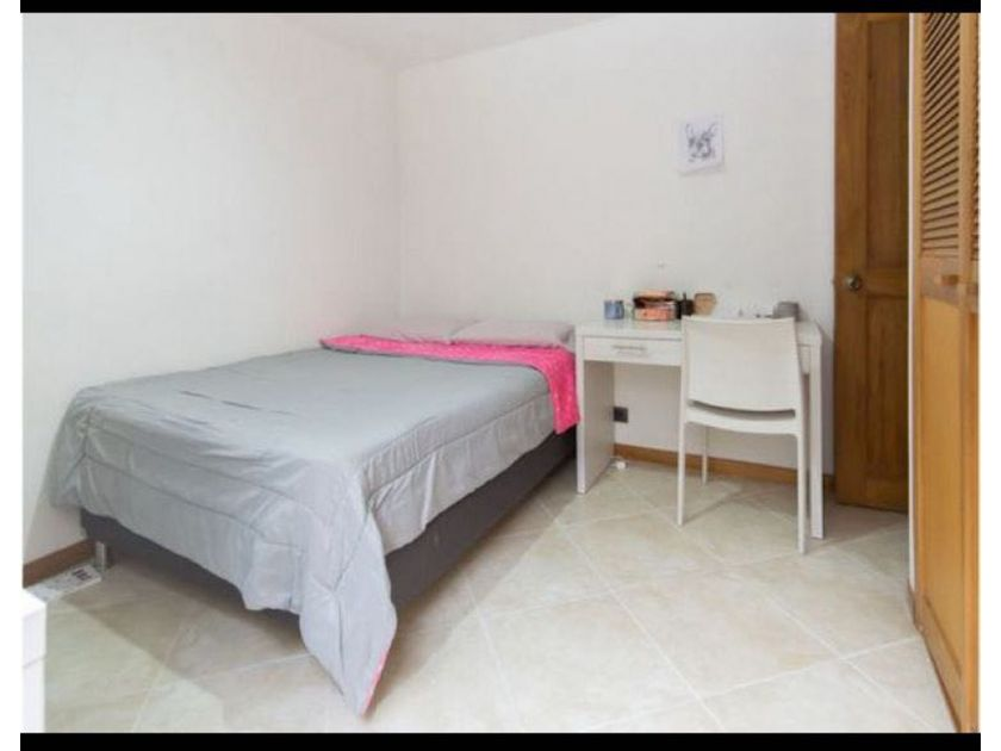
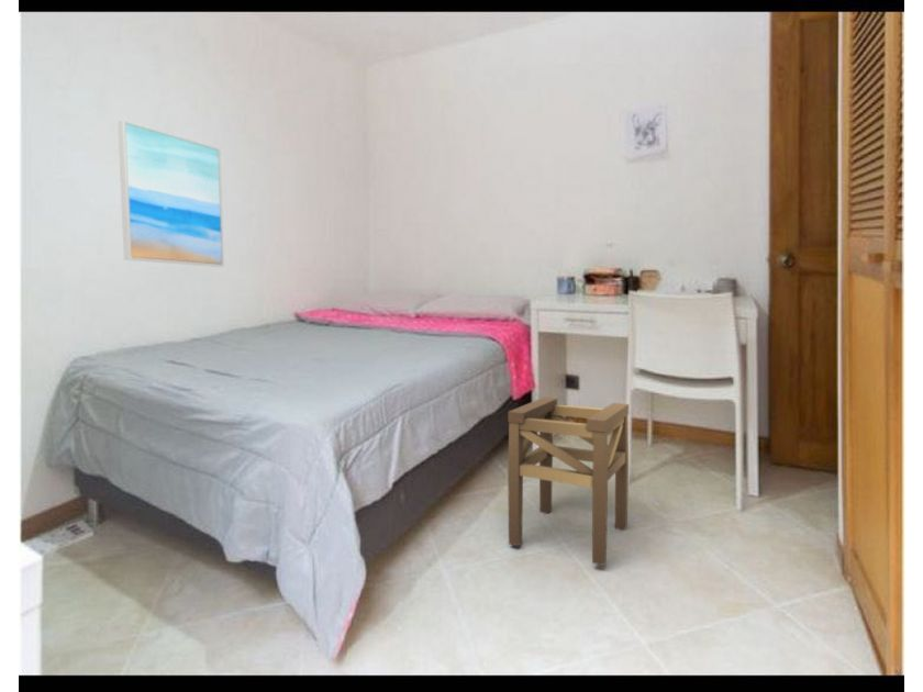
+ wall art [116,119,225,268]
+ stool [507,397,630,567]
